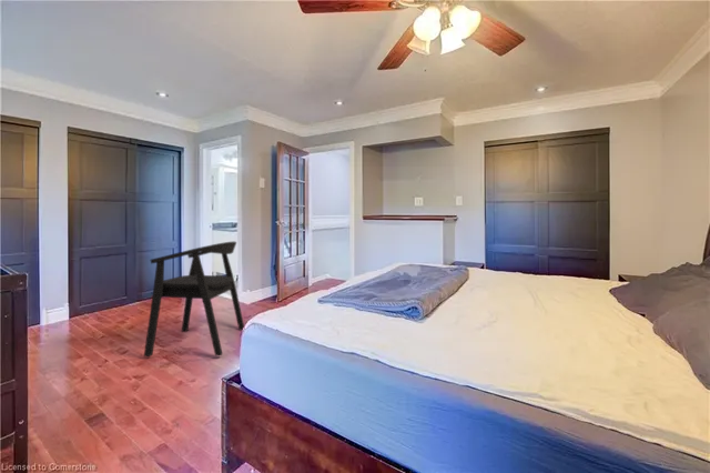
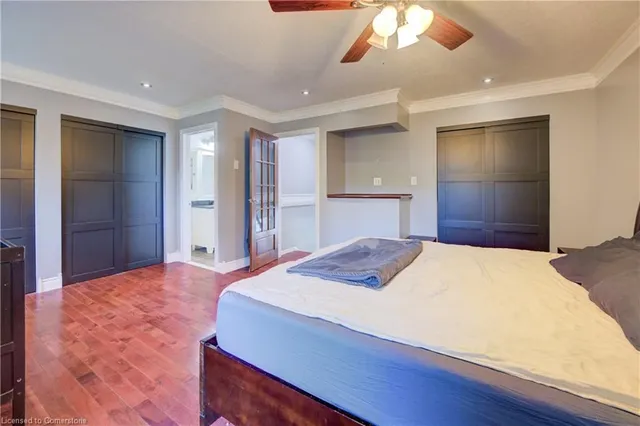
- armchair [143,241,245,358]
